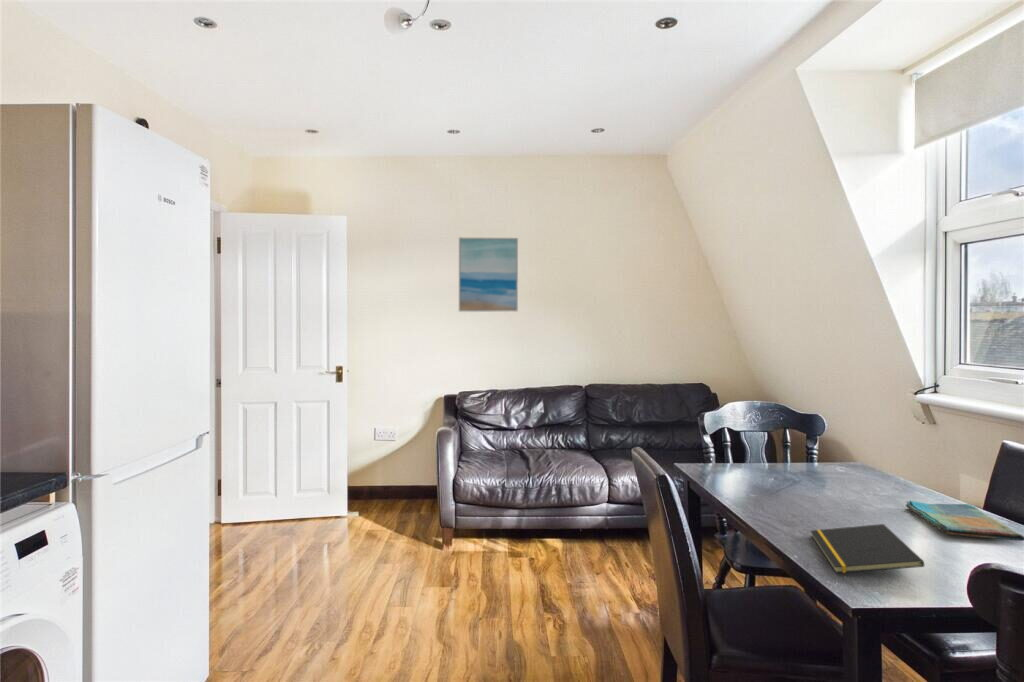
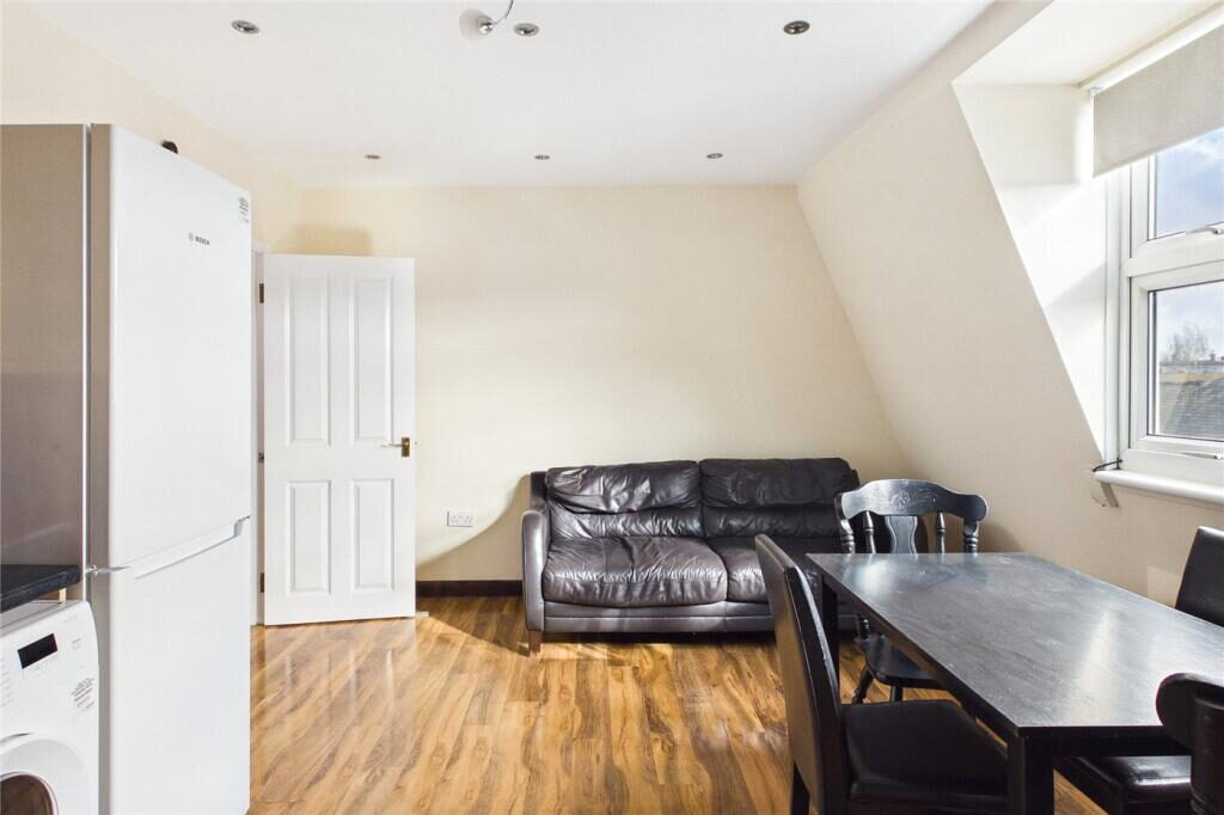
- wall art [458,236,519,313]
- dish towel [905,499,1024,542]
- notepad [810,523,925,574]
